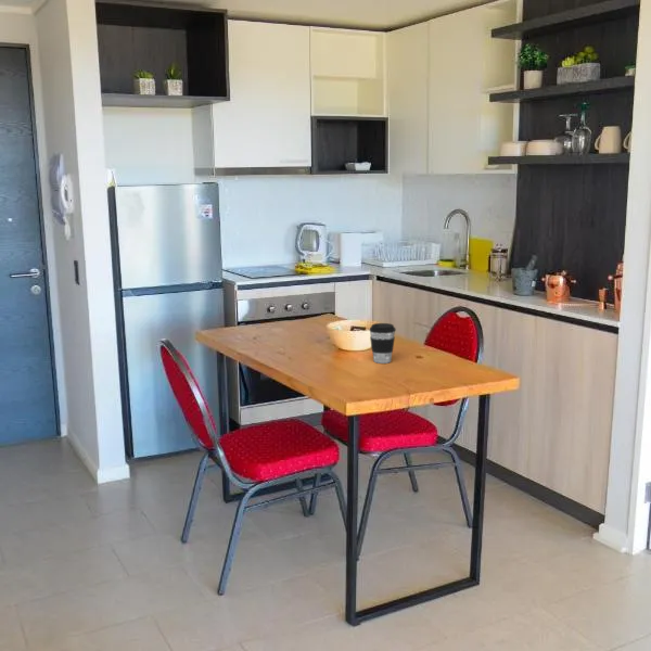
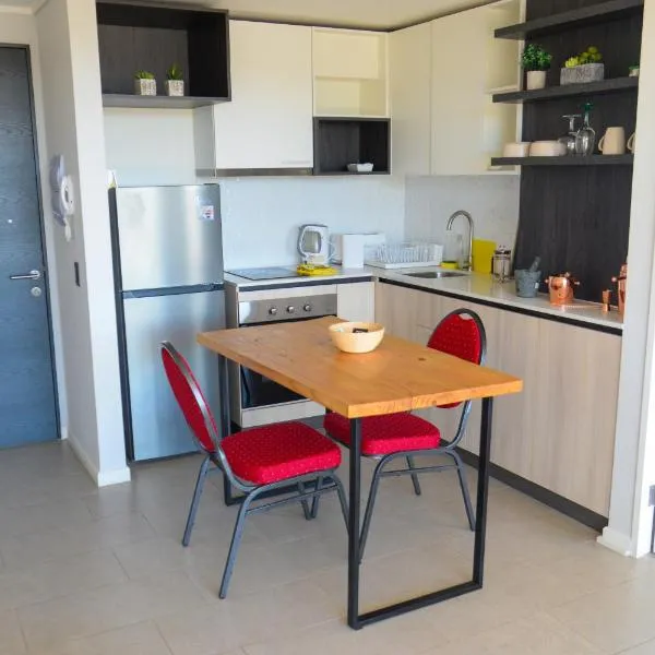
- coffee cup [369,322,397,365]
